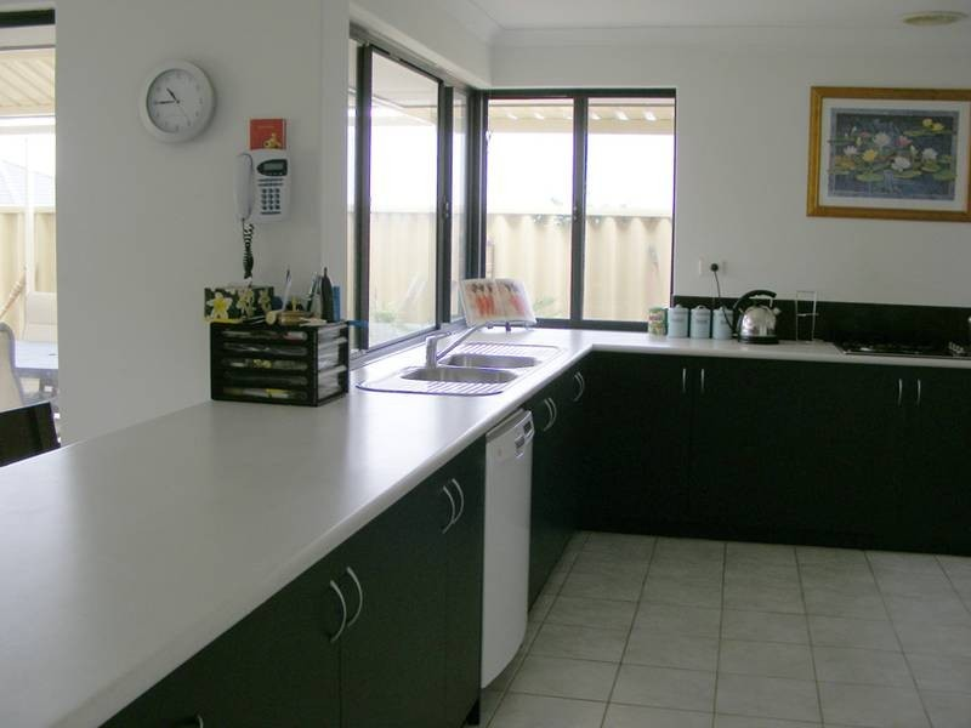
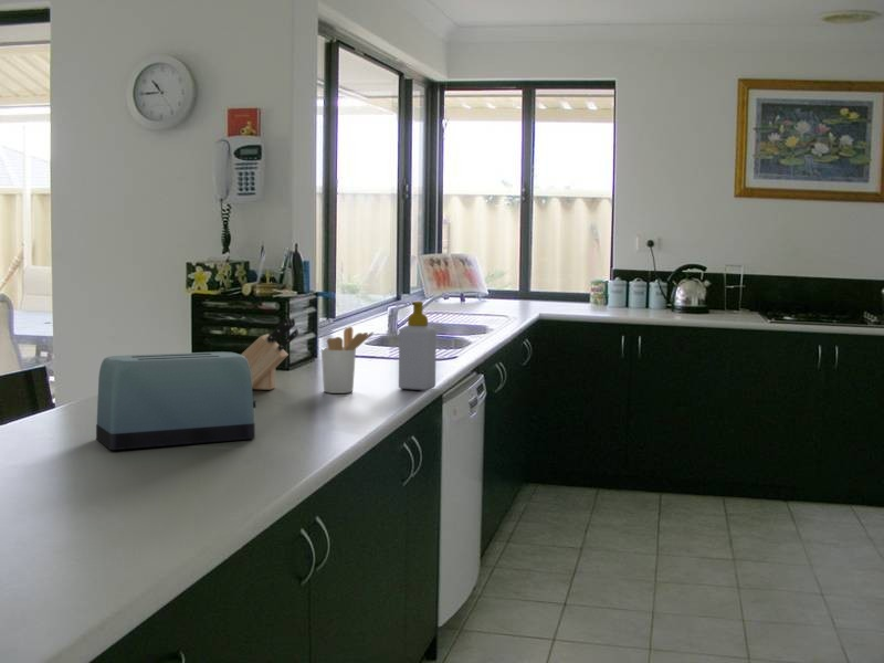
+ toaster [95,350,256,451]
+ knife block [240,317,299,391]
+ soap bottle [398,301,438,391]
+ utensil holder [320,326,375,394]
